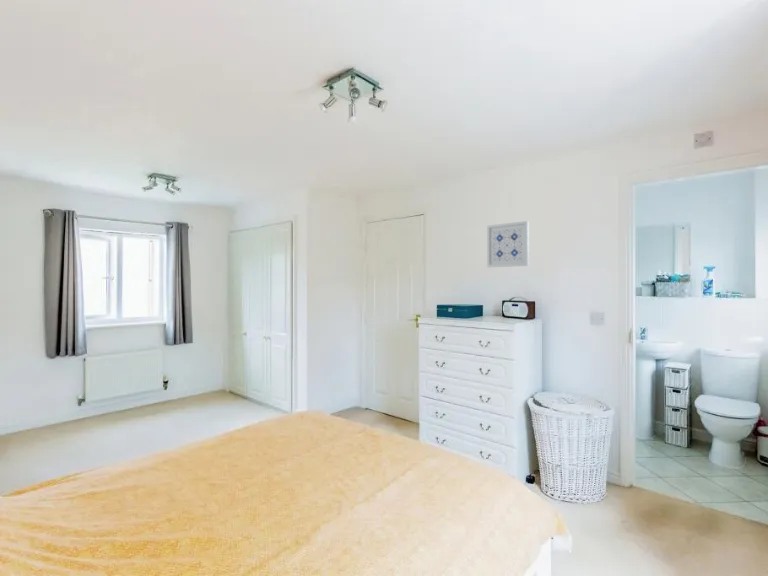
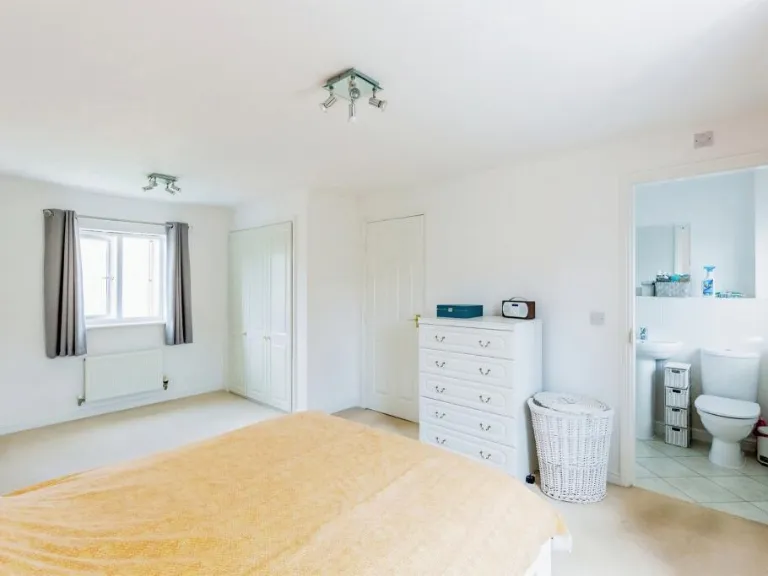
- wall art [486,220,530,268]
